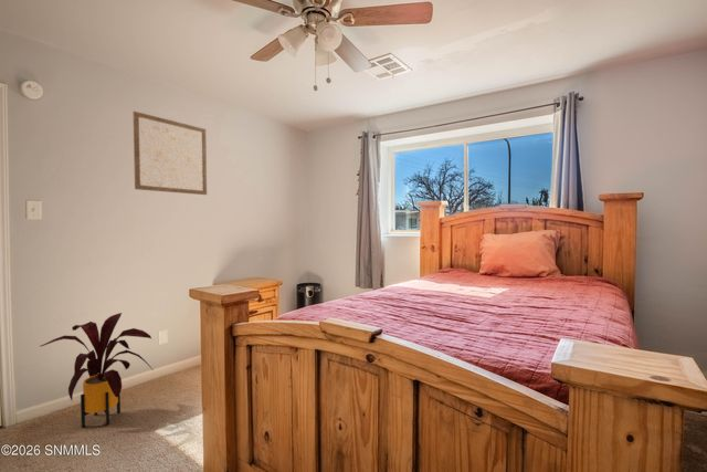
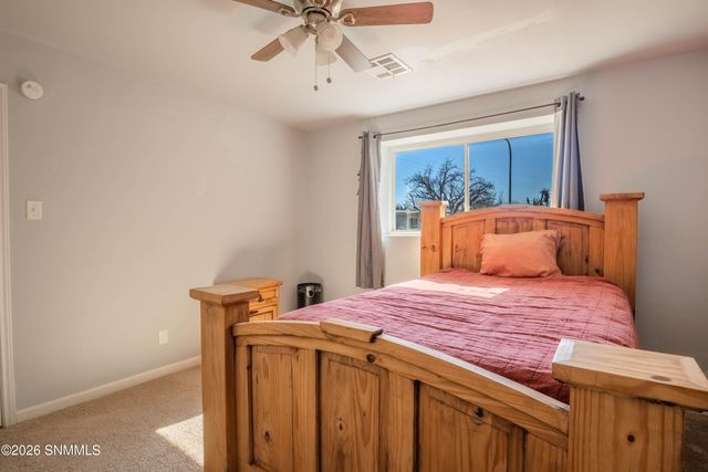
- wall art [133,111,208,196]
- house plant [40,312,154,429]
